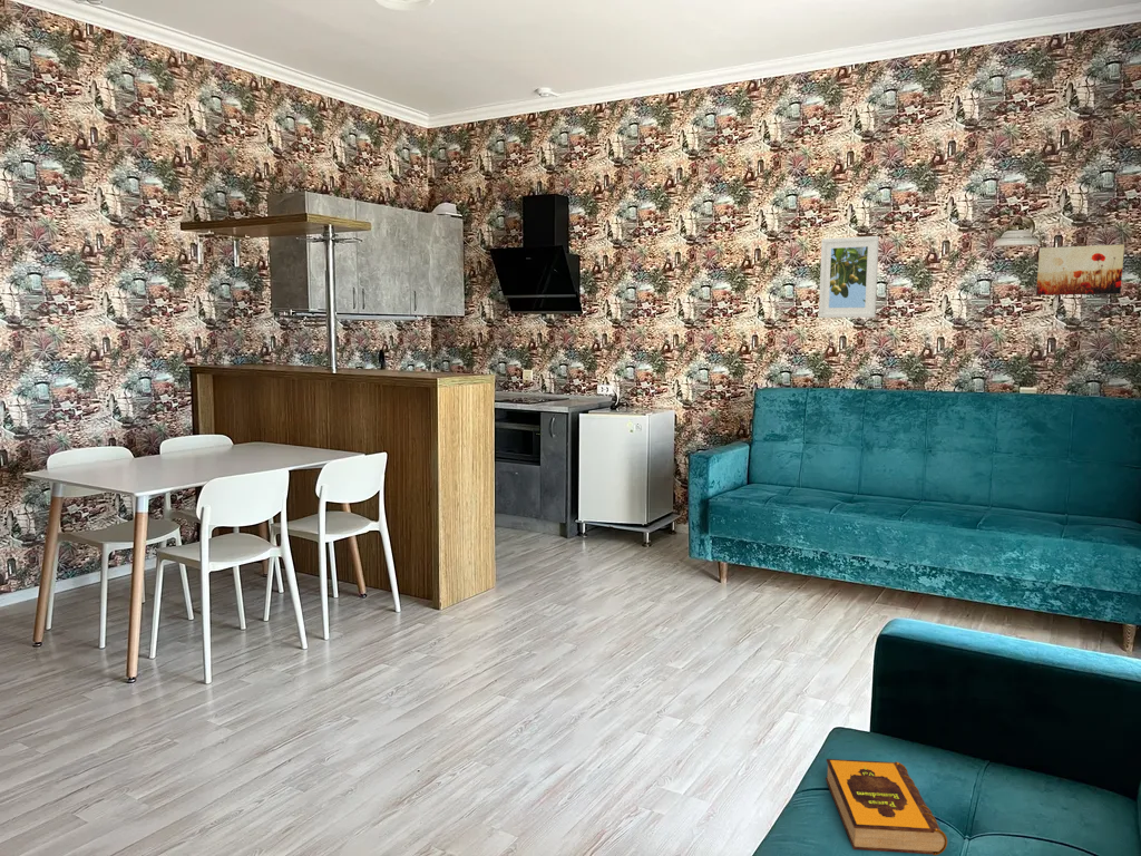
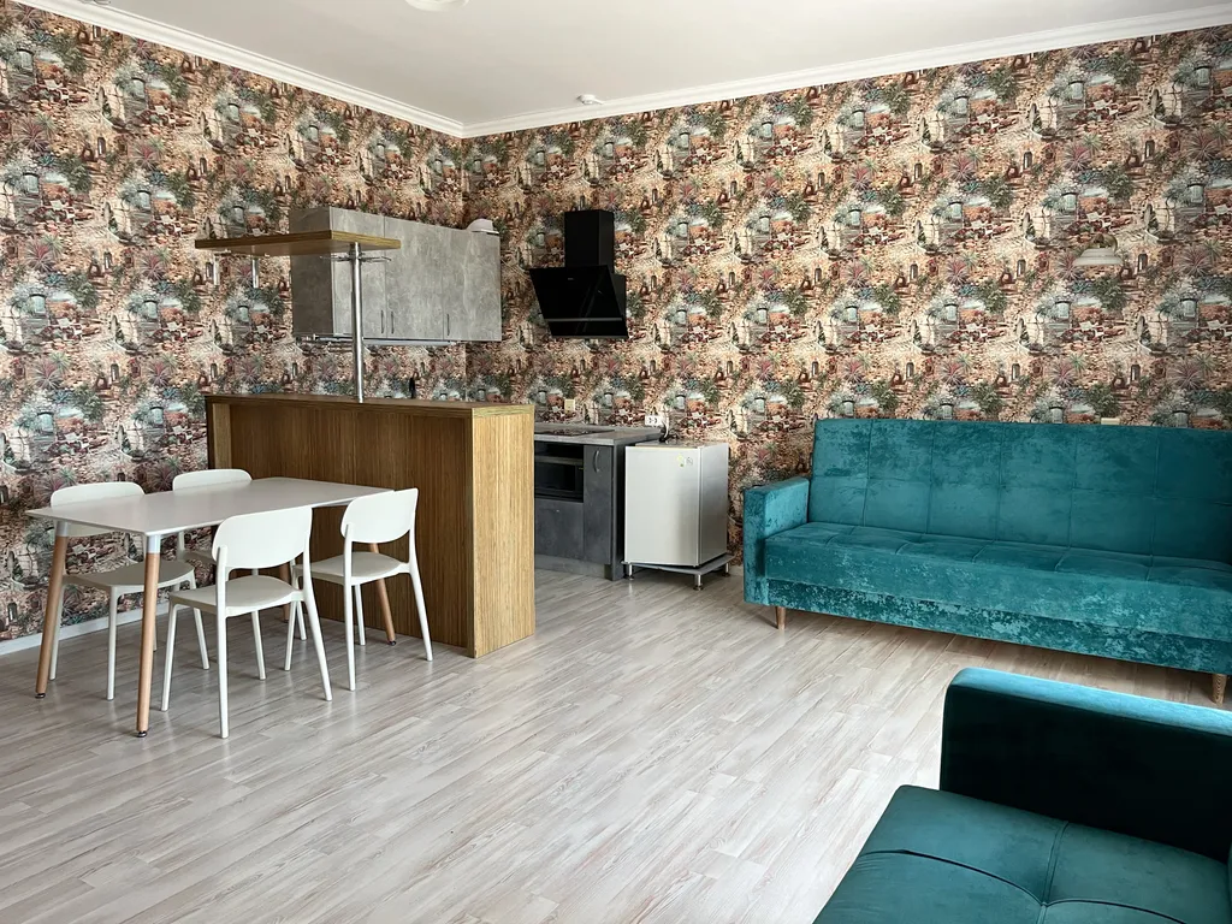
- hardback book [825,758,948,856]
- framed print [818,235,880,319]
- wall art [1035,243,1125,296]
